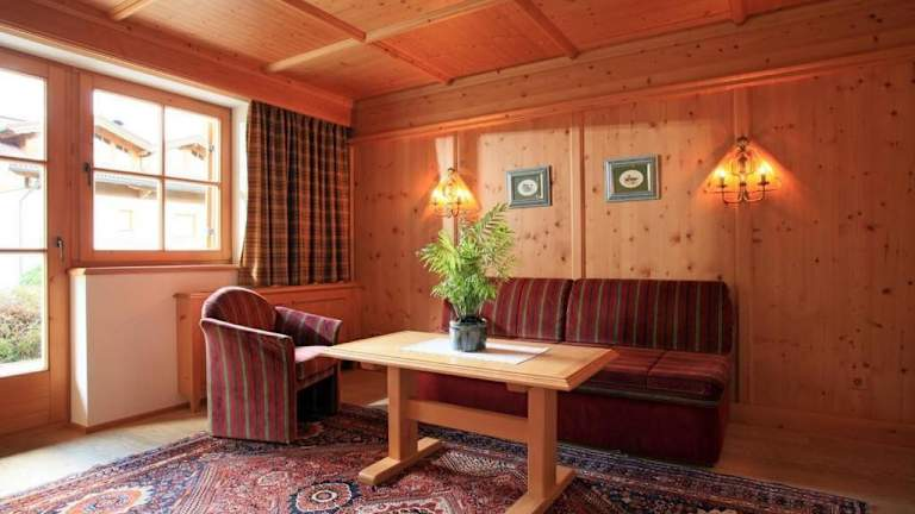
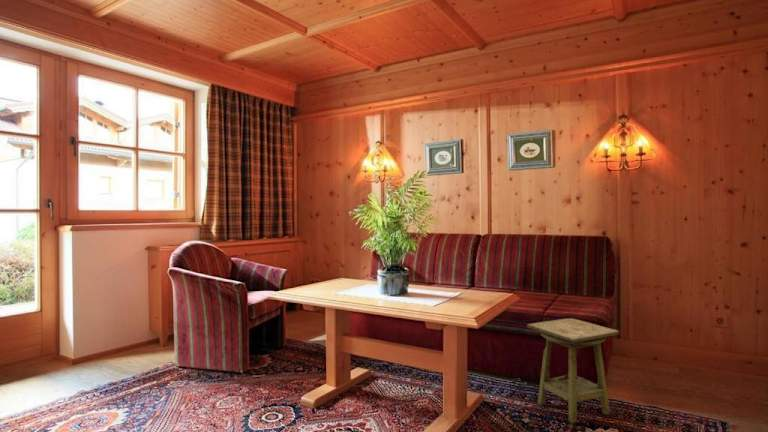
+ side table [526,317,620,425]
